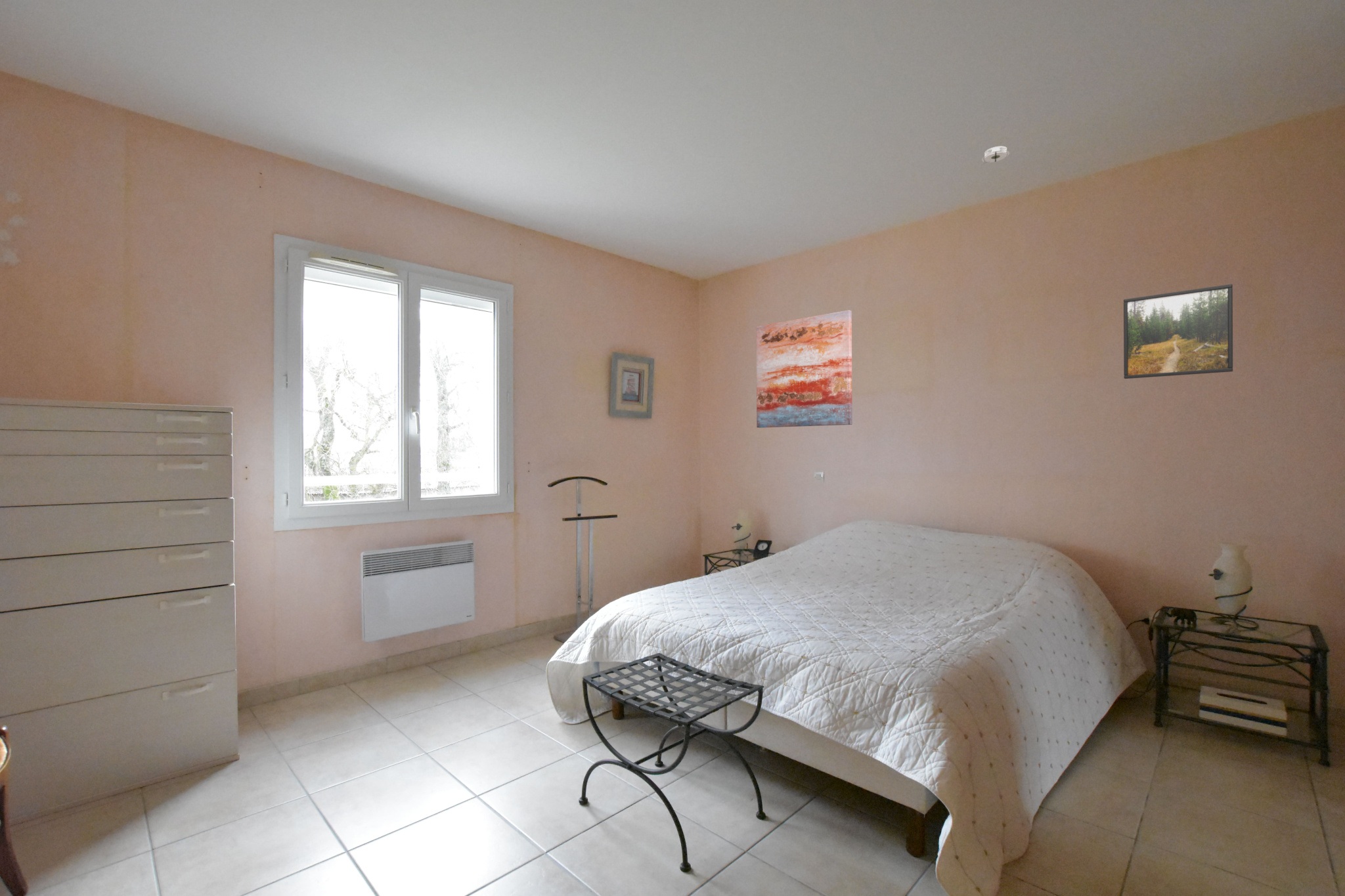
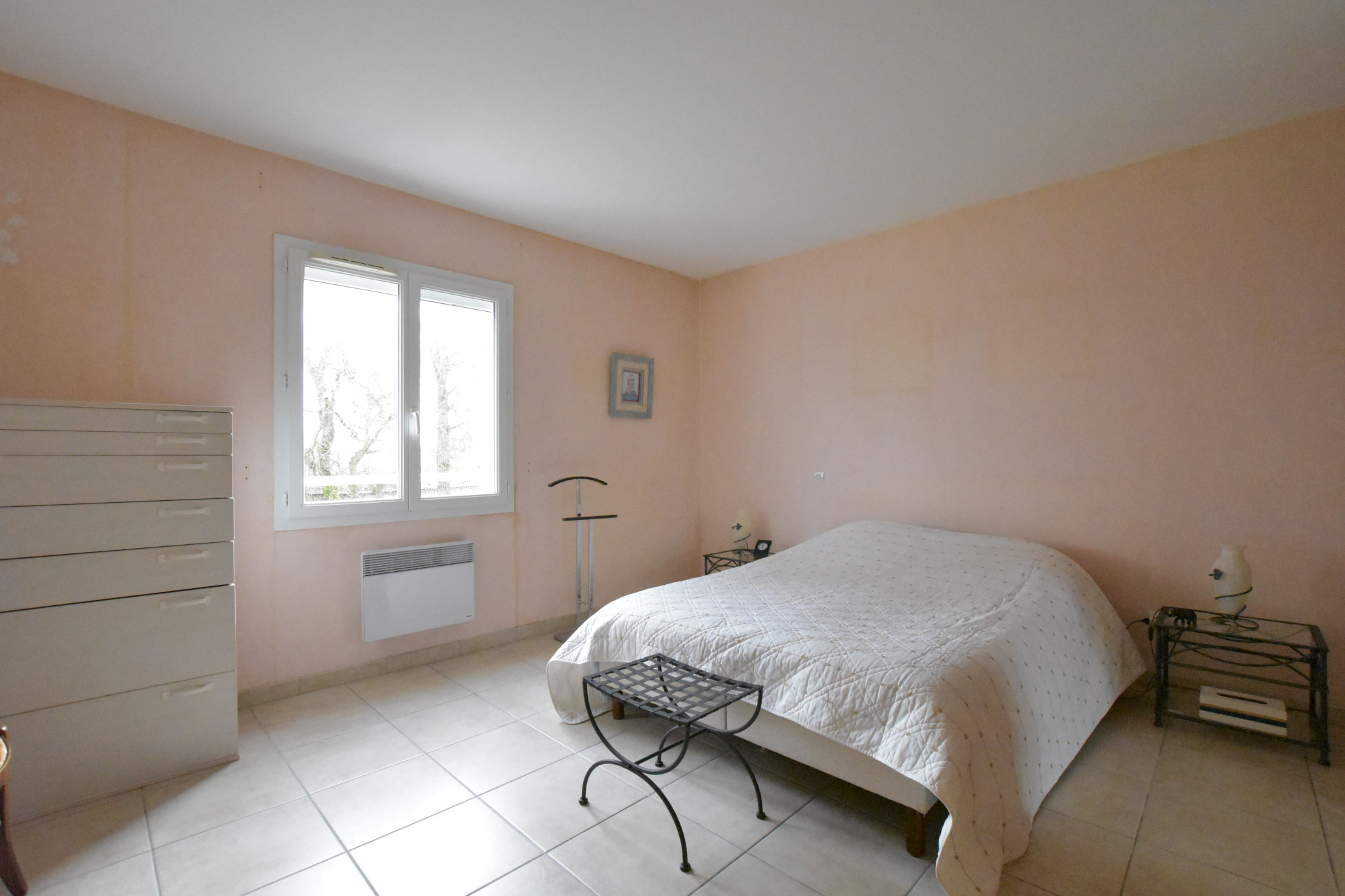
- smoke detector [981,146,1010,166]
- wall art [756,309,853,429]
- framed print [1123,284,1233,379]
